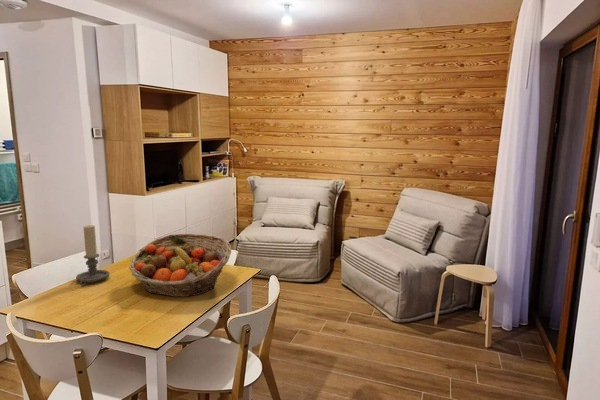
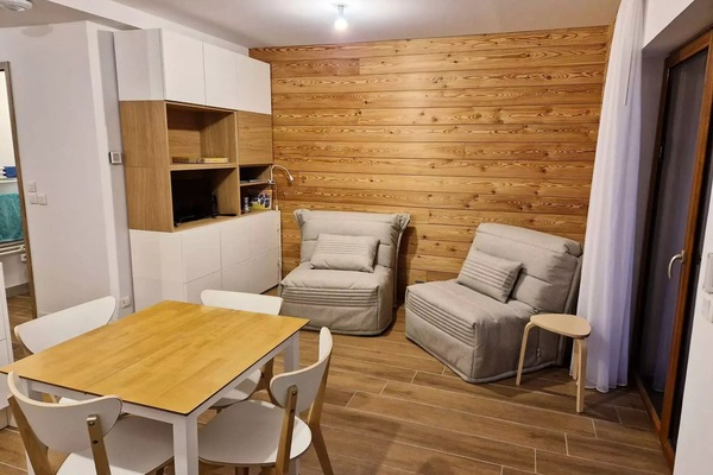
- candle holder [75,224,111,287]
- fruit basket [128,233,232,298]
